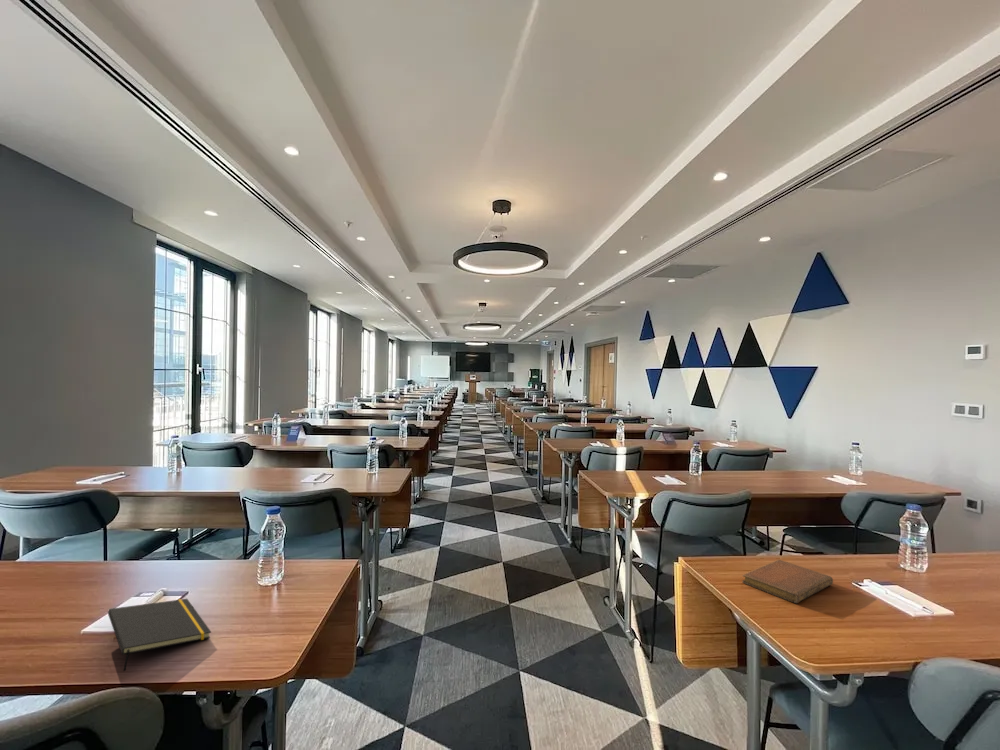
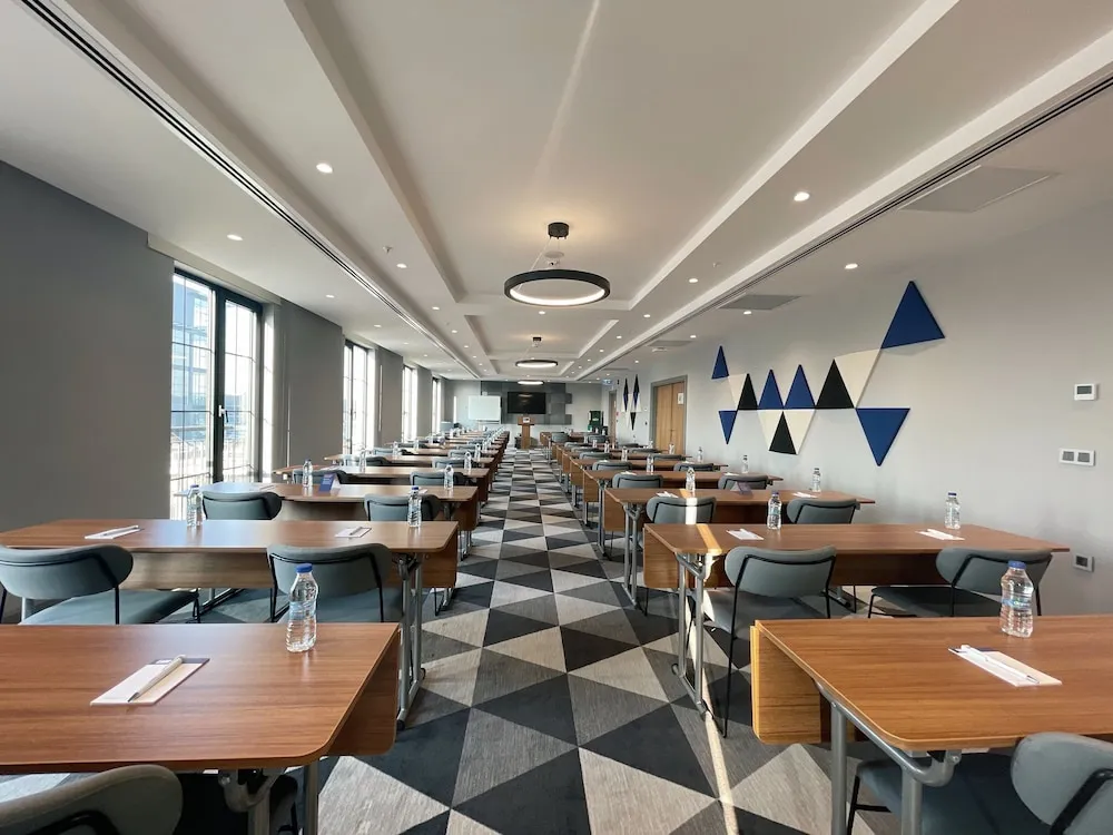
- notebook [741,559,834,604]
- notepad [107,598,212,672]
